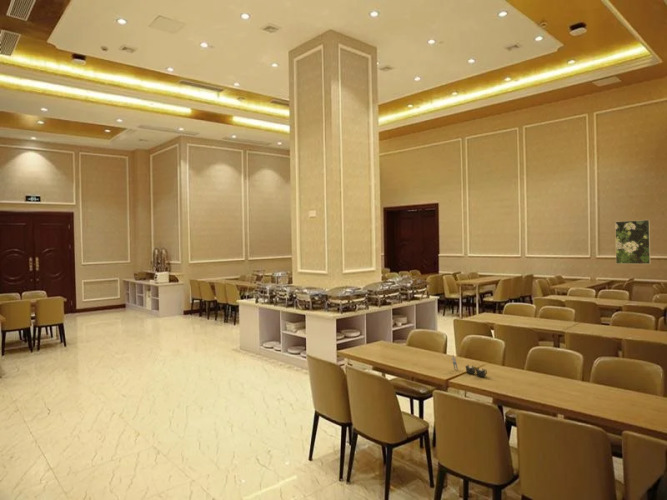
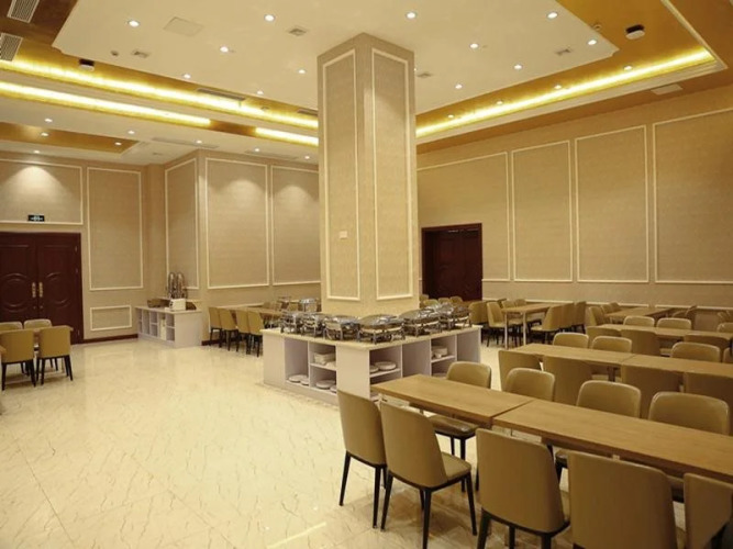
- napkin holder [451,354,488,378]
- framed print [614,219,651,265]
